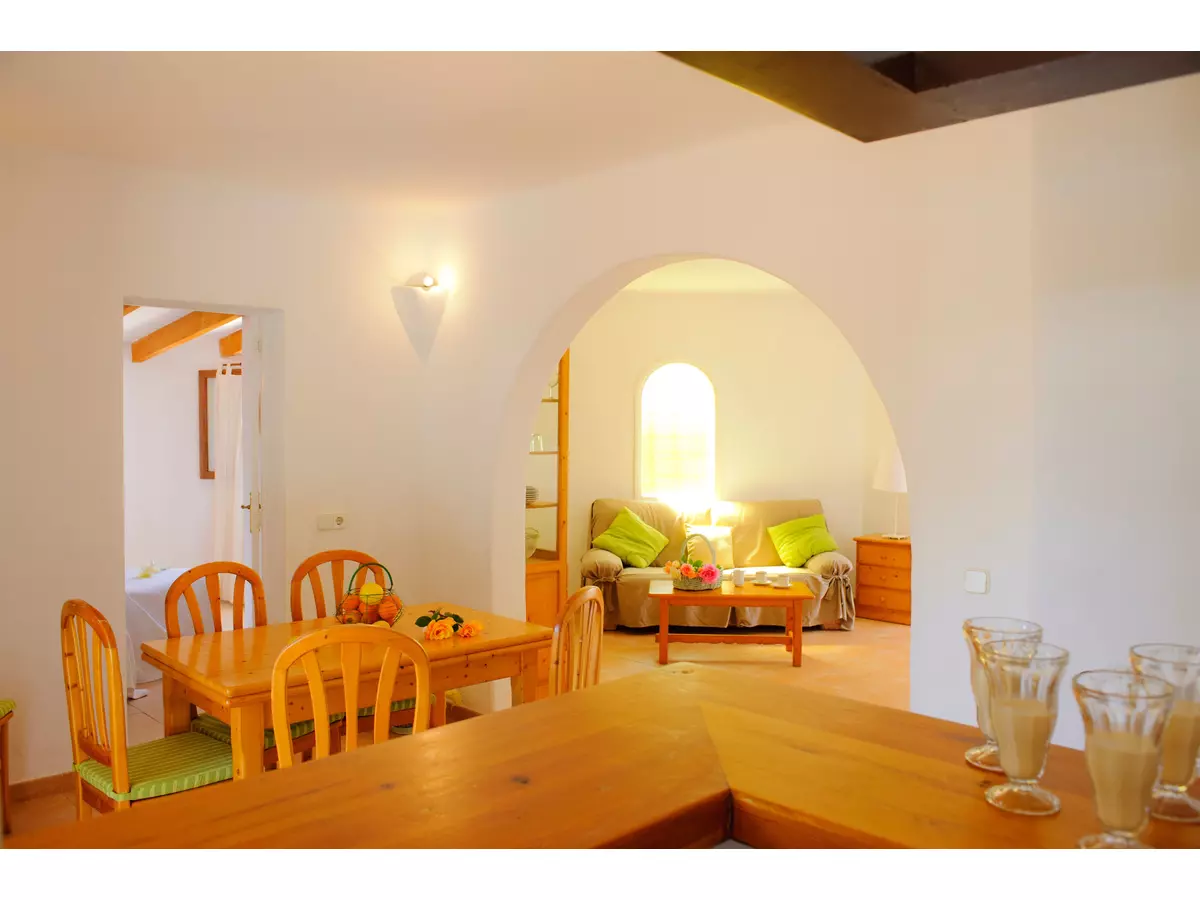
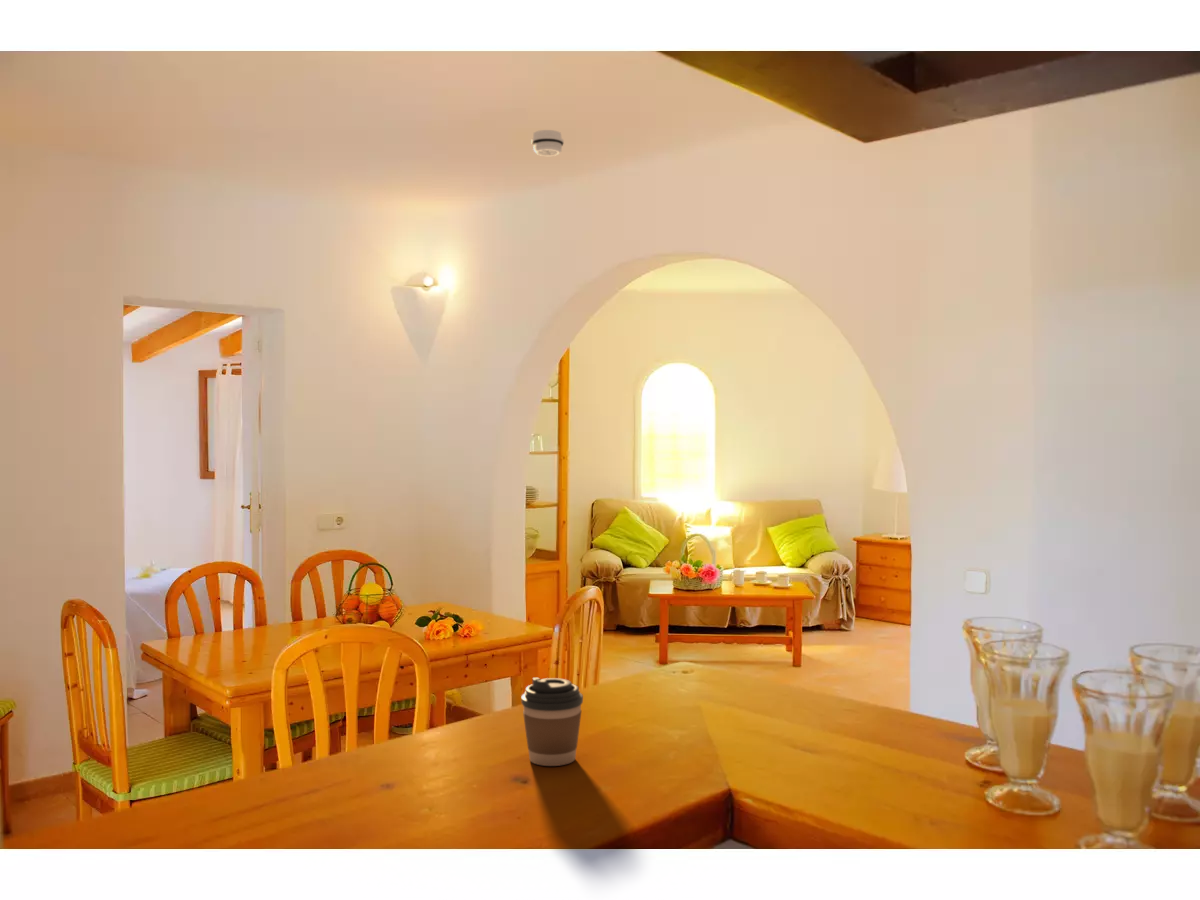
+ smoke detector [530,129,565,157]
+ coffee cup [520,677,584,767]
